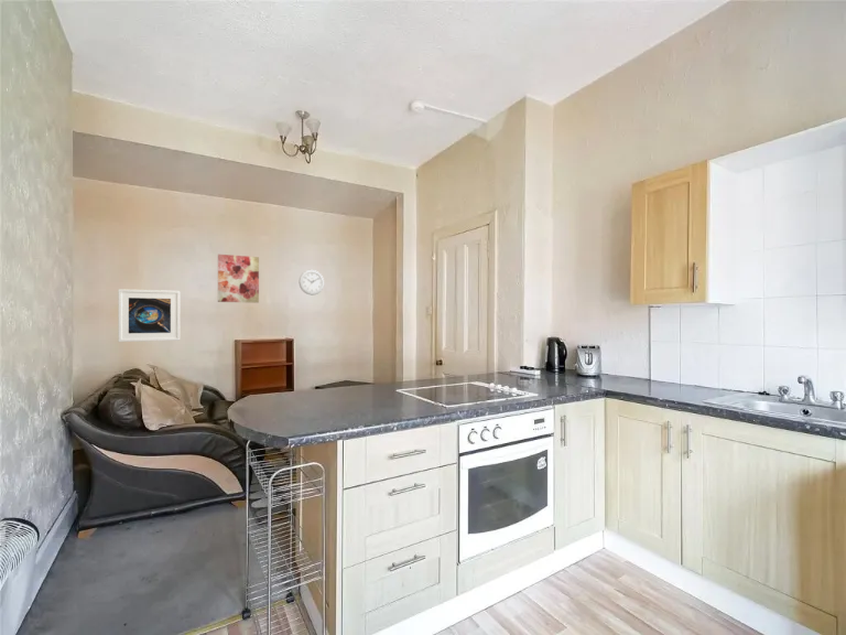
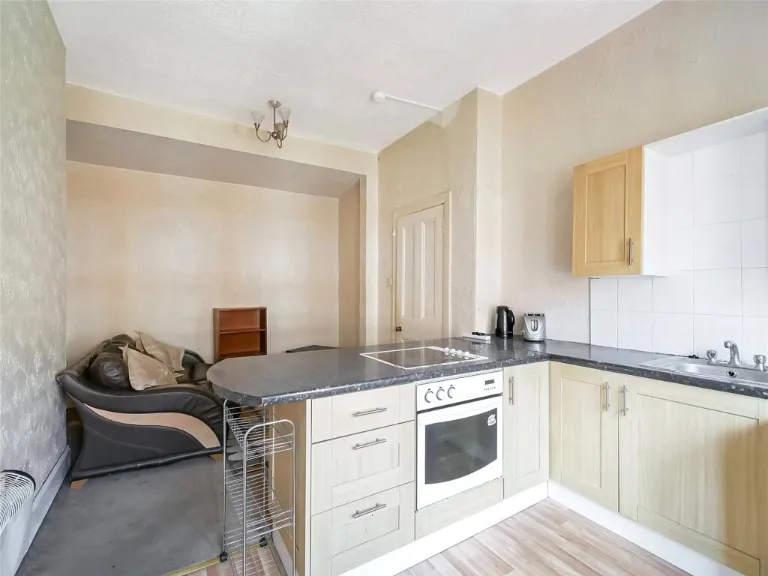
- wall art [217,254,260,304]
- wall clock [299,269,325,295]
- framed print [117,288,181,343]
